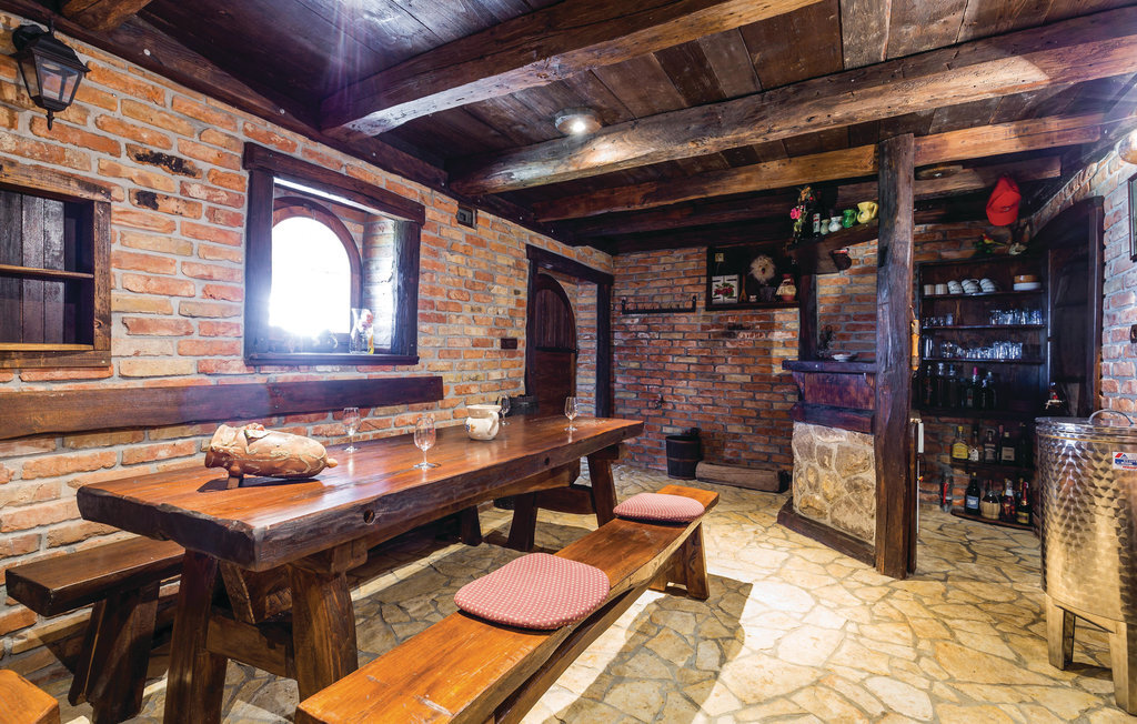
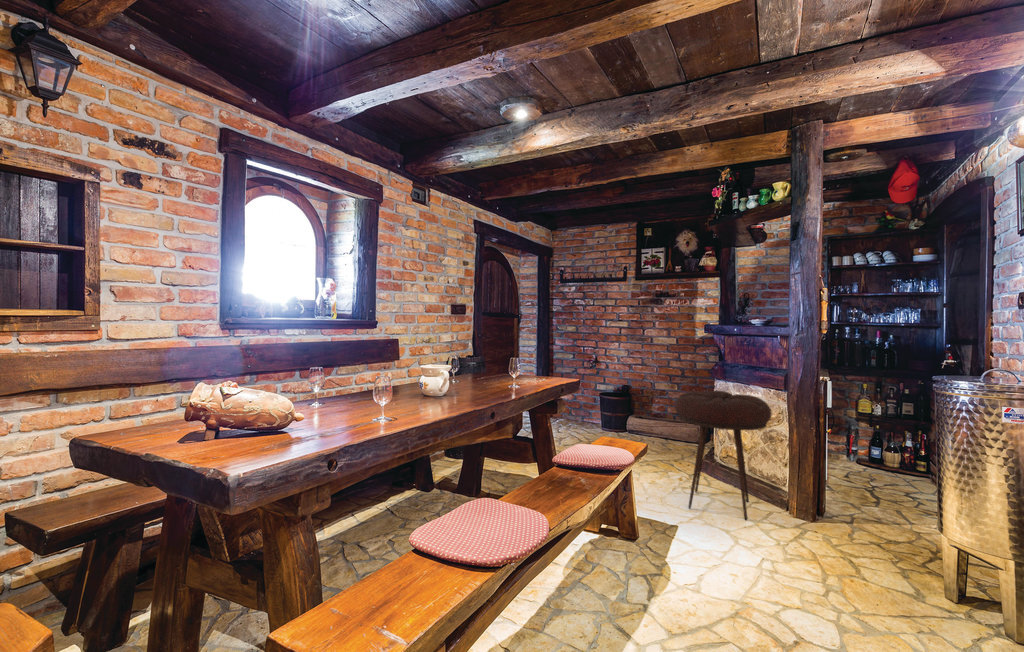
+ stool [674,390,772,521]
